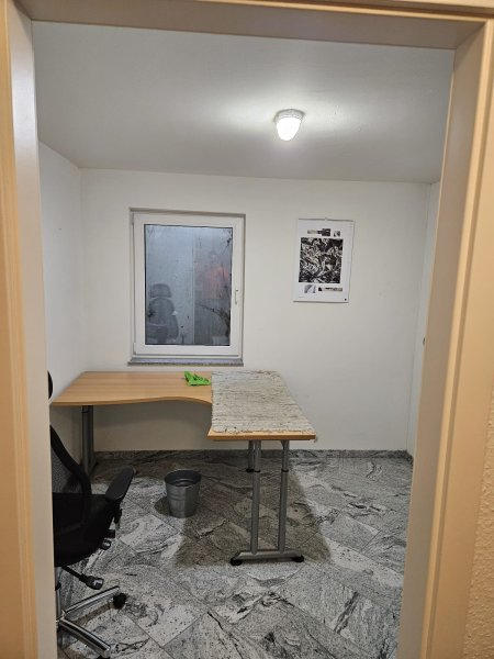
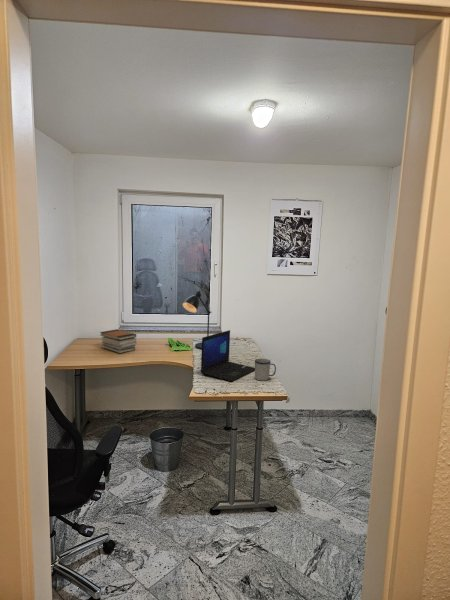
+ laptop [200,329,255,383]
+ desk lamp [182,290,212,350]
+ mug [254,358,277,382]
+ book stack [99,329,138,354]
